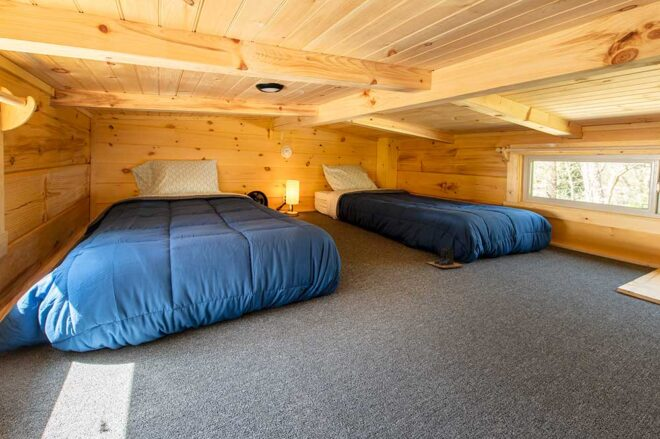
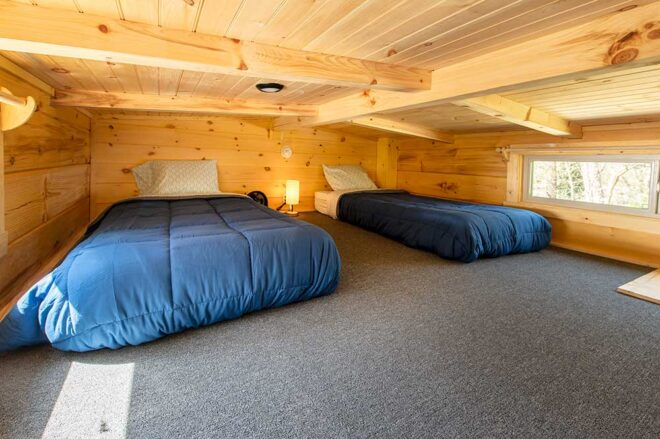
- boots [425,247,465,269]
